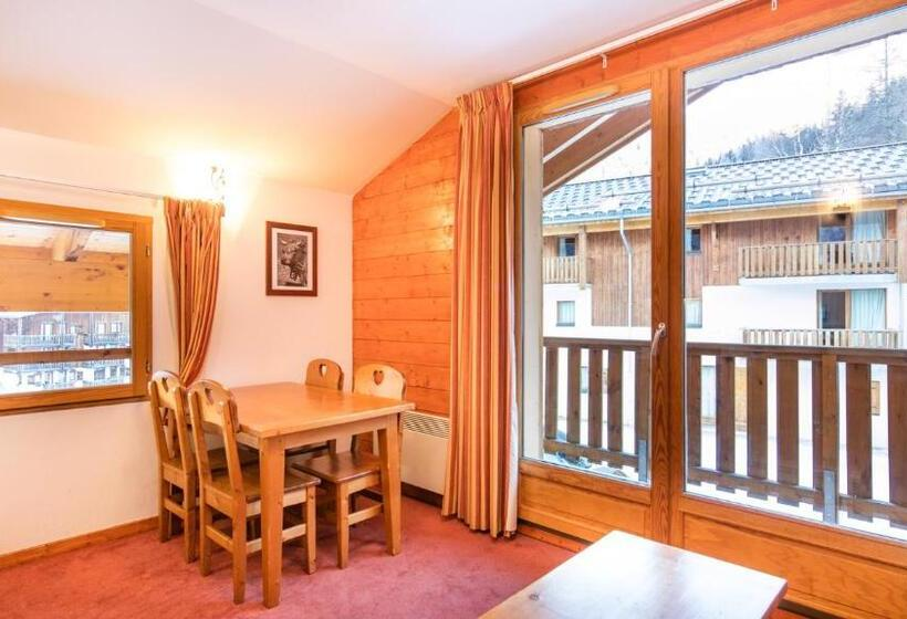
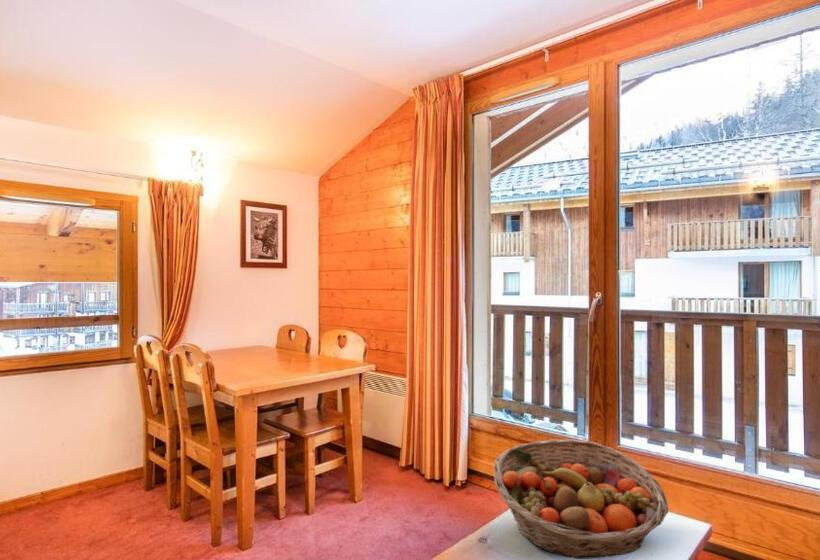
+ fruit basket [493,438,670,560]
